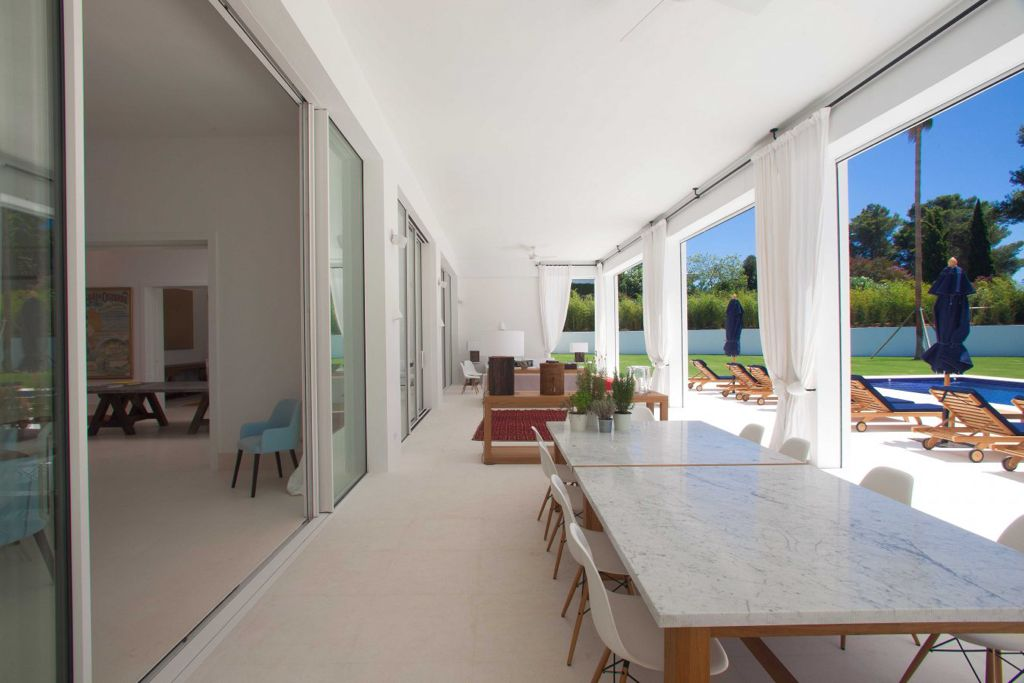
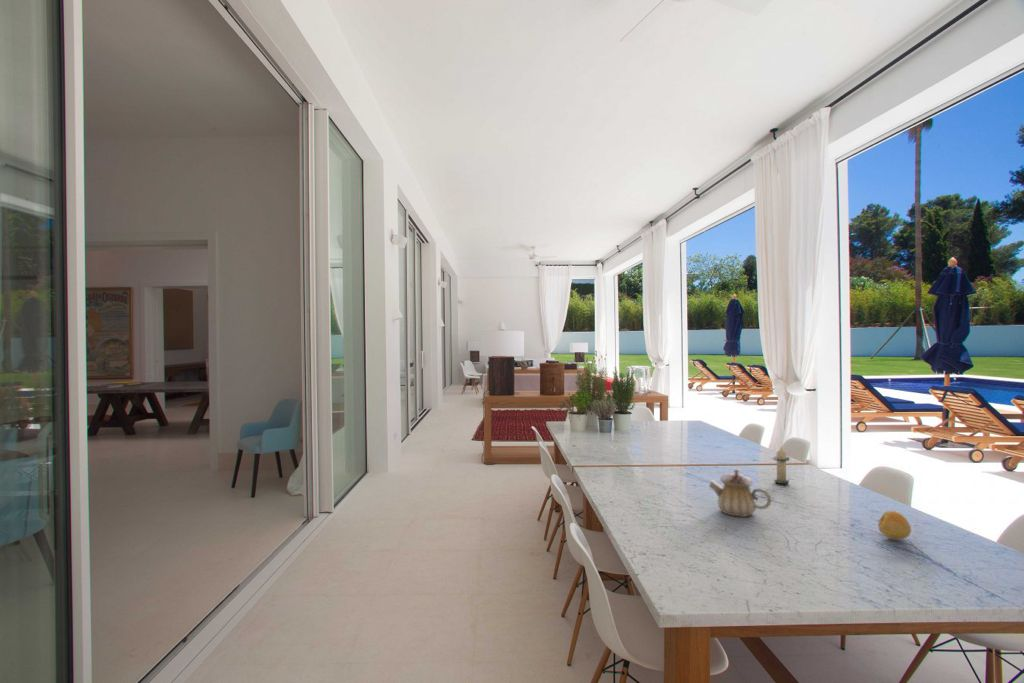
+ teapot [708,467,773,518]
+ candle [773,446,791,485]
+ fruit [877,510,912,540]
